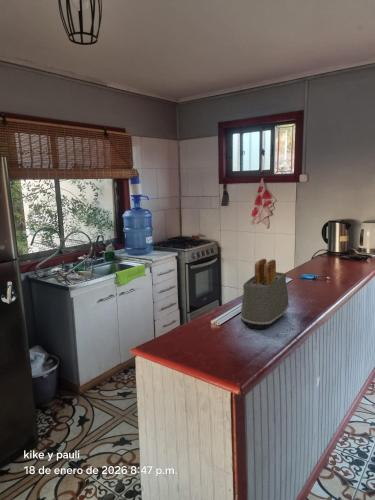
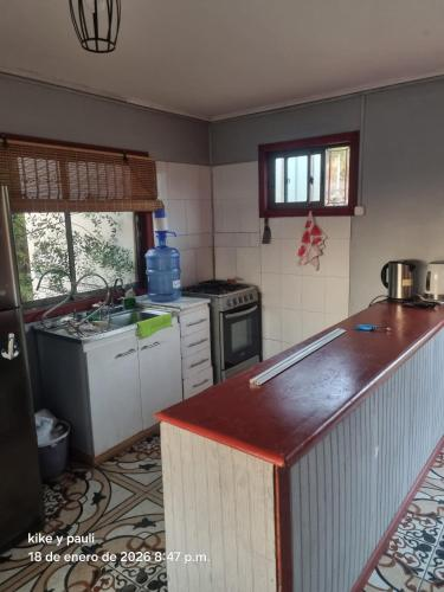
- toaster [239,258,290,330]
